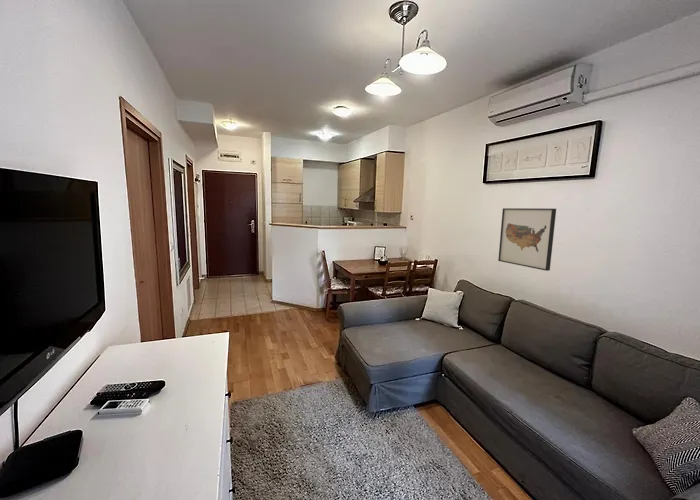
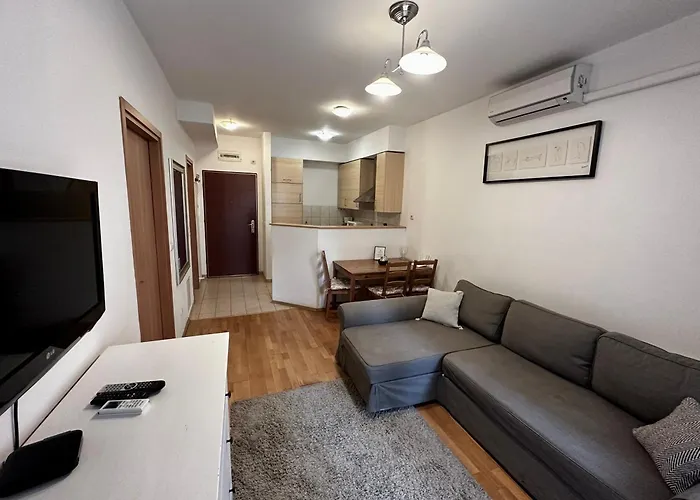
- wall art [497,207,557,272]
